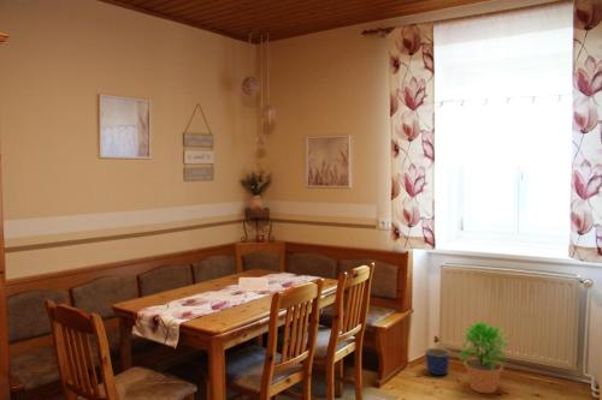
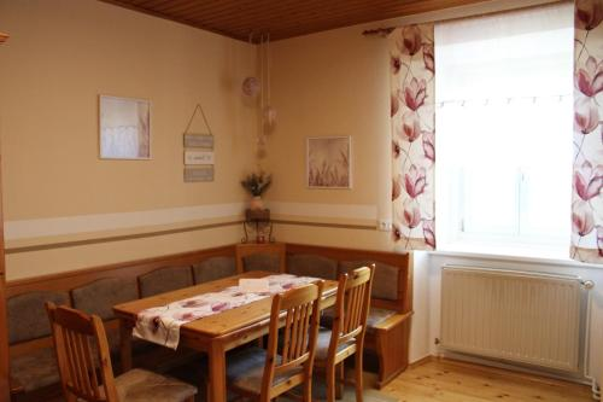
- planter [424,347,452,376]
- potted plant [459,320,510,394]
